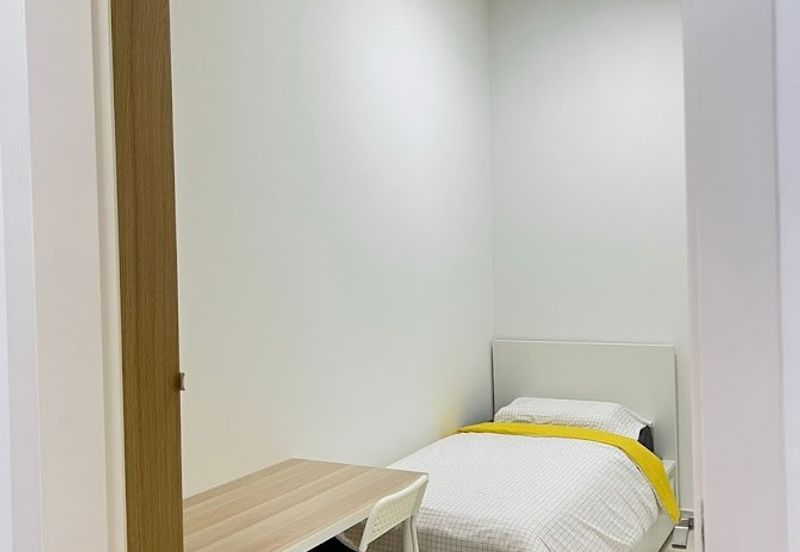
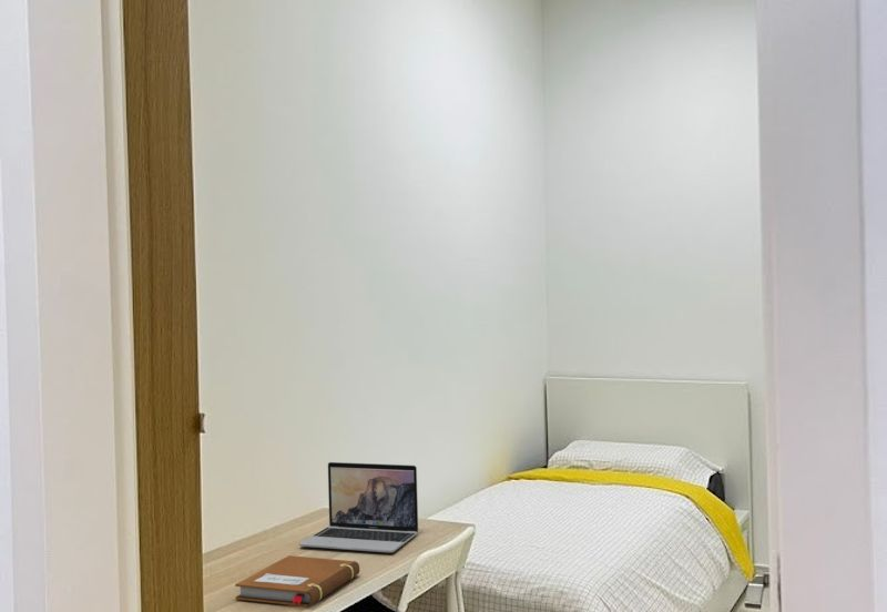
+ notebook [234,554,360,608]
+ laptop [298,461,419,553]
